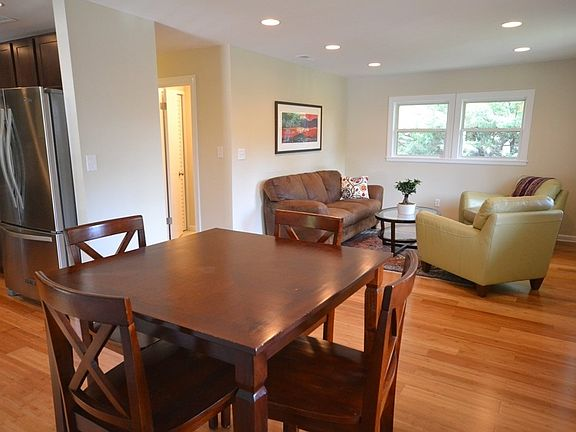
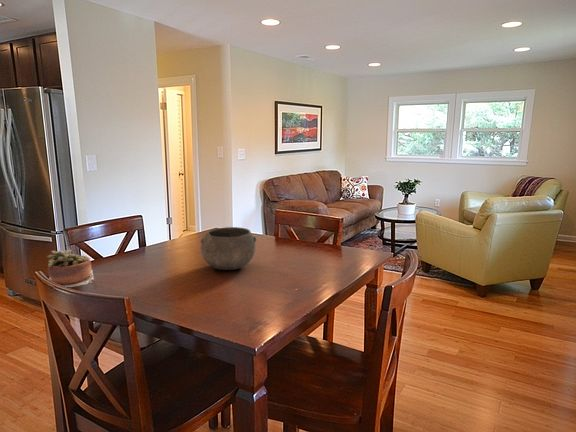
+ bowl [200,226,257,271]
+ succulent plant [46,249,95,288]
